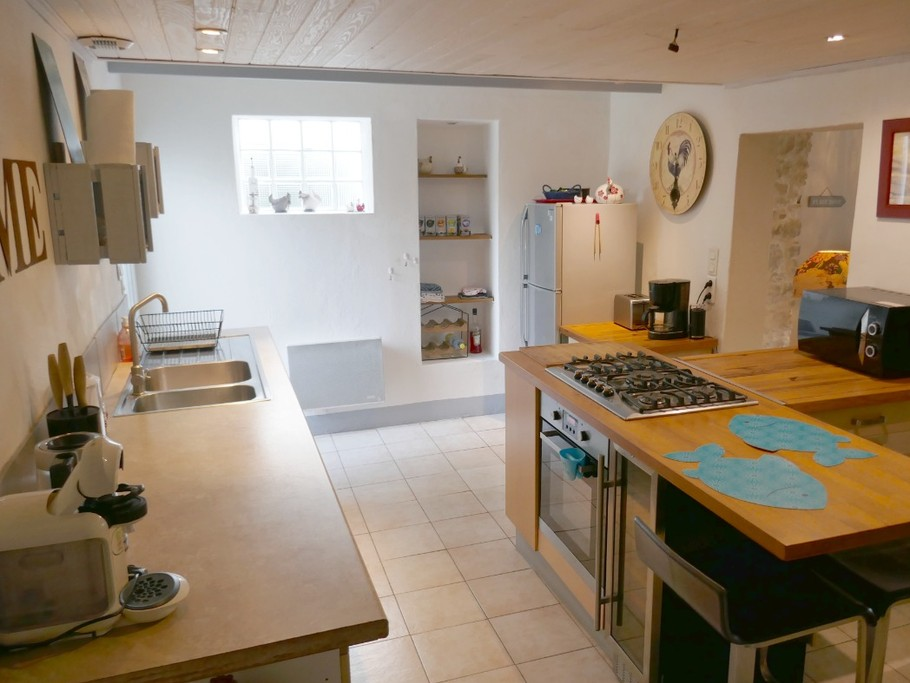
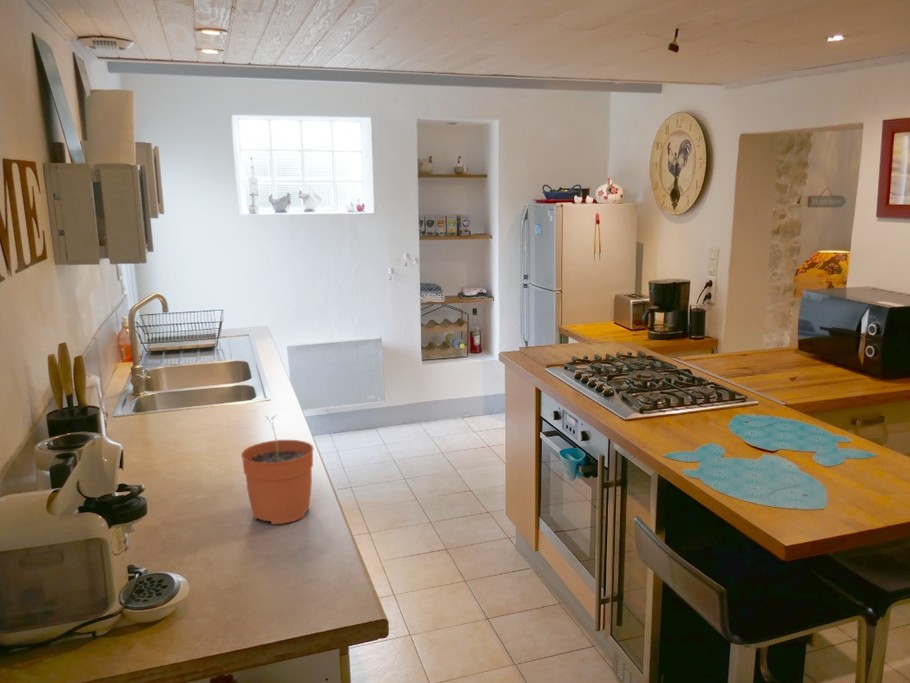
+ plant pot [240,414,315,525]
